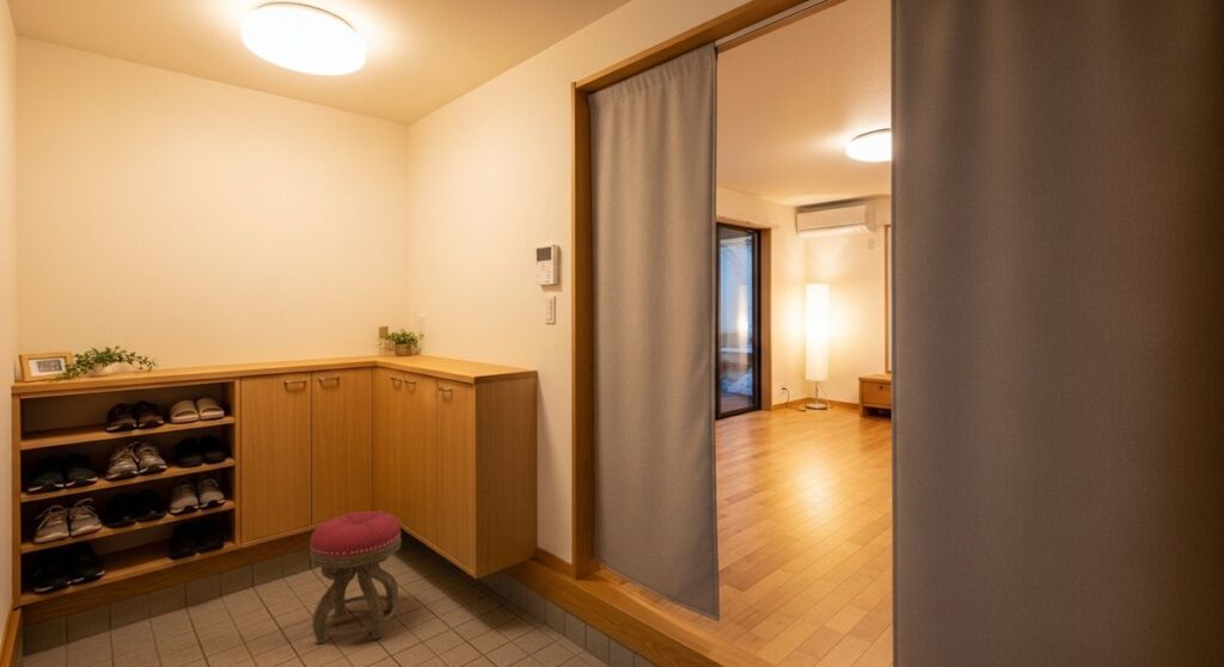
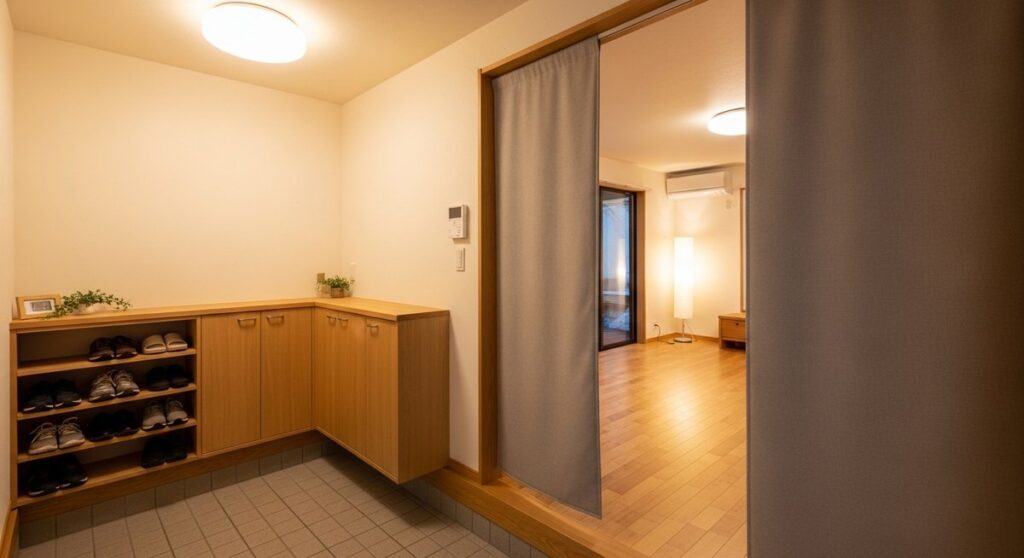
- stool [308,510,403,645]
